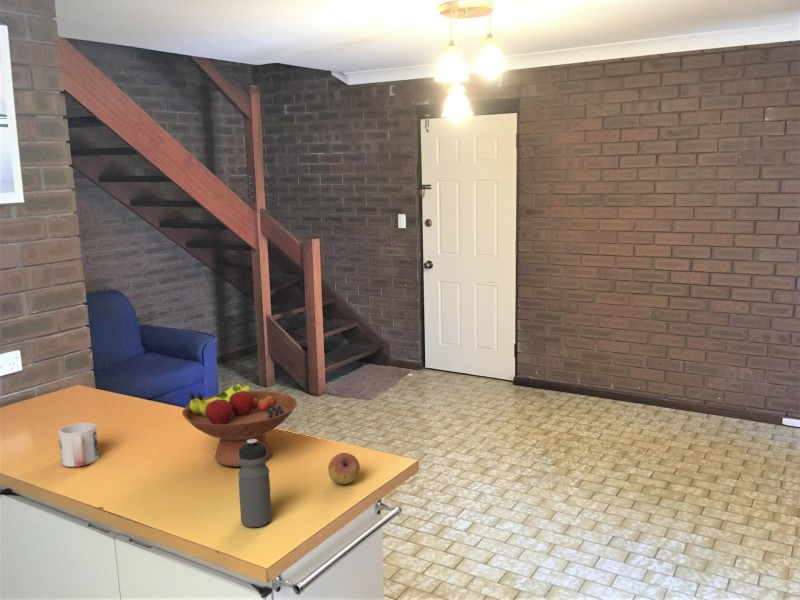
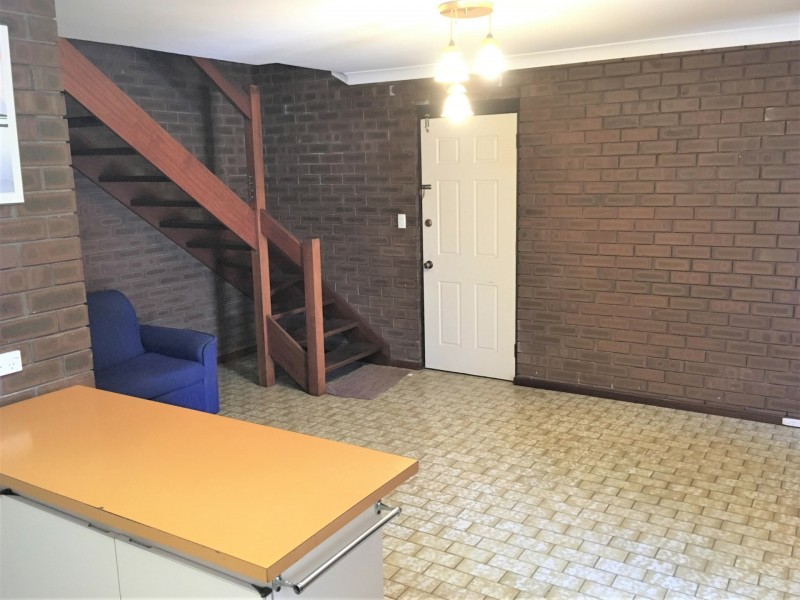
- fruit bowl [181,383,298,468]
- mug [57,422,100,468]
- water bottle [237,439,273,528]
- fruit [327,452,361,485]
